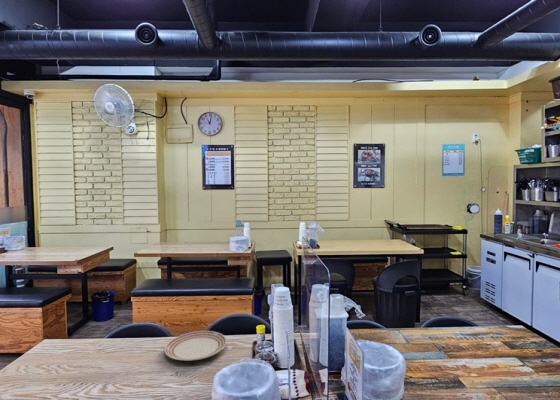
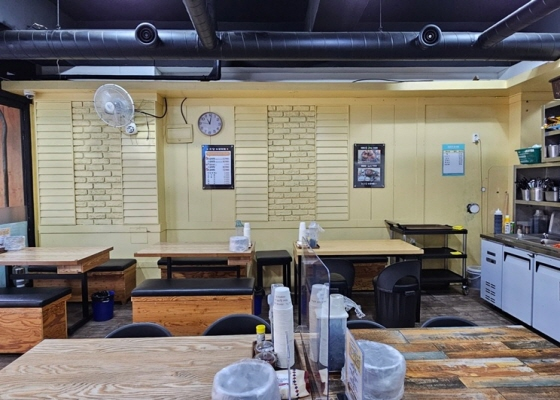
- dinner plate [163,330,228,362]
